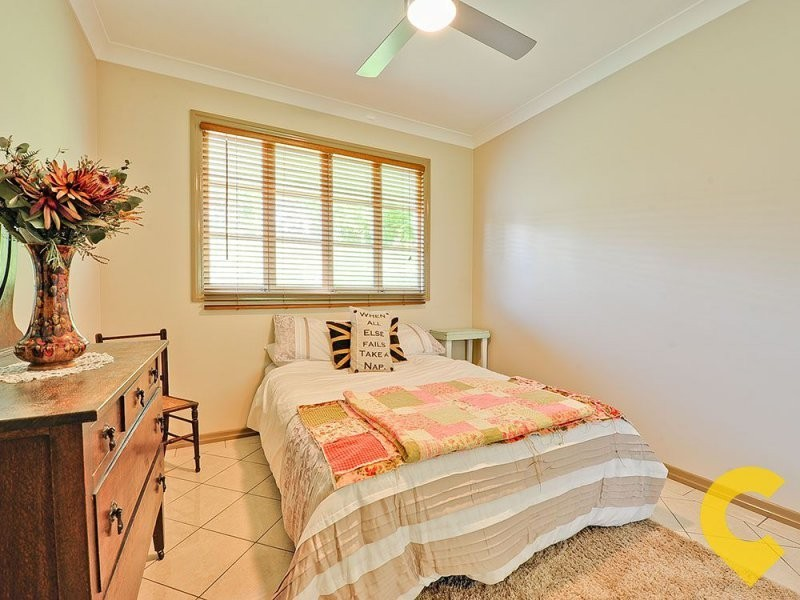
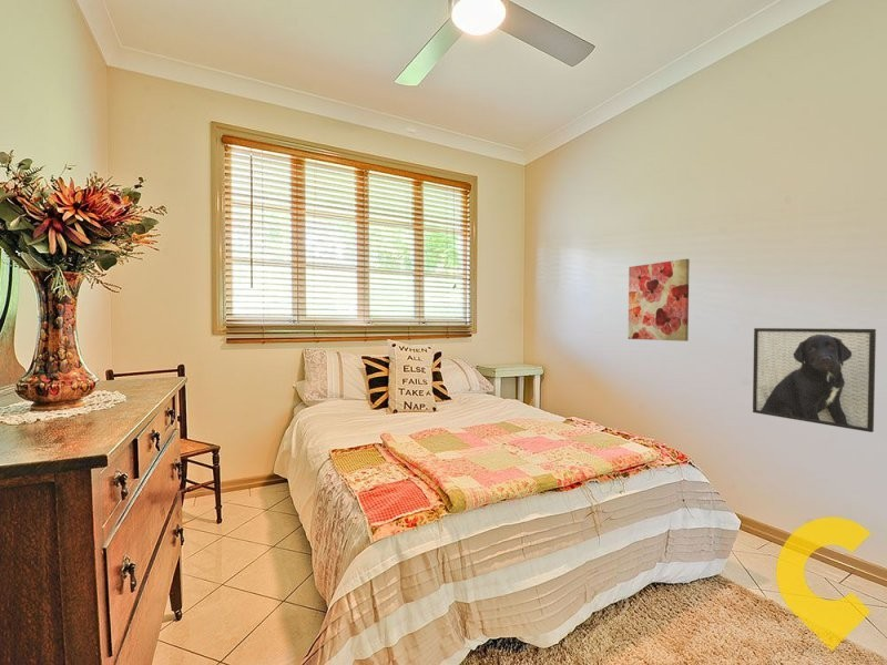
+ wall art [628,258,691,342]
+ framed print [752,327,877,433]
